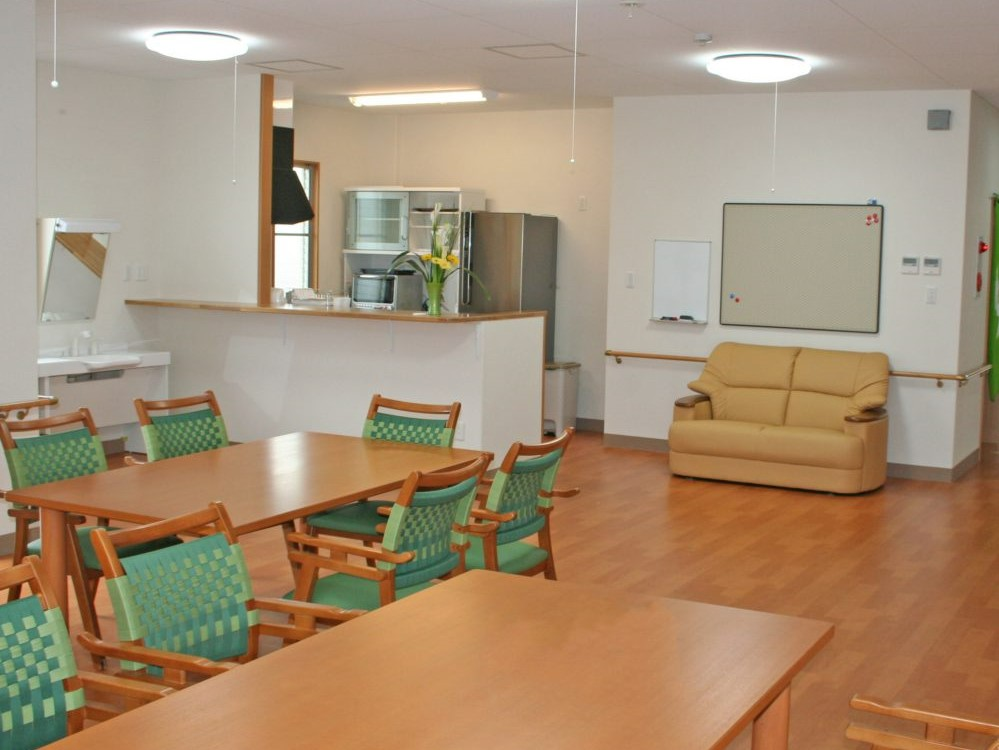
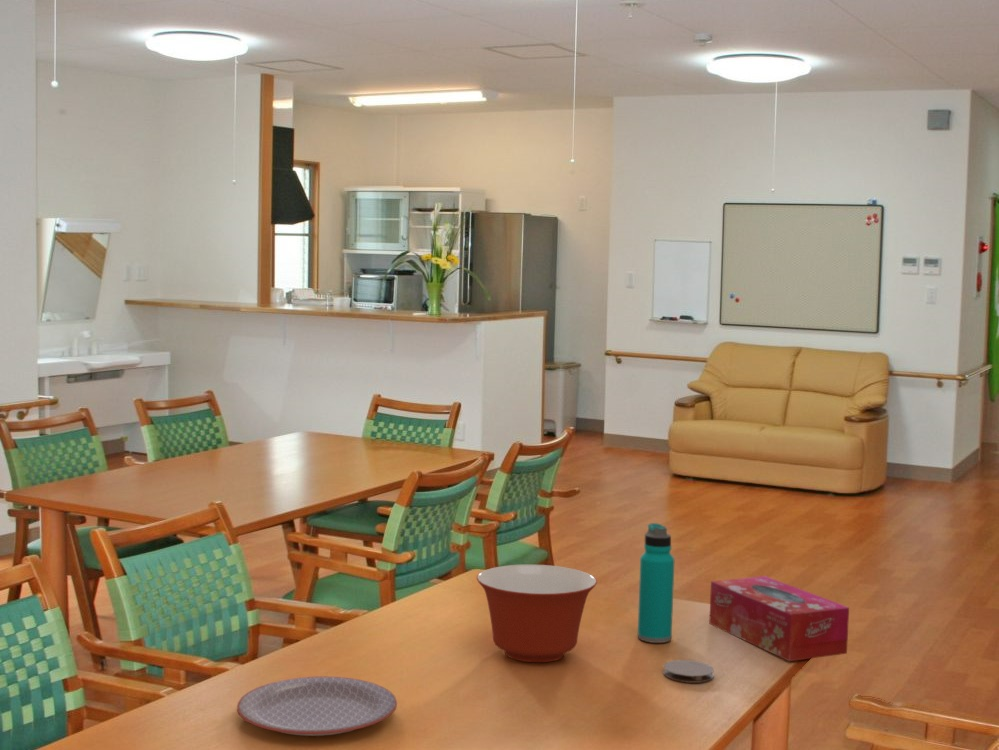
+ coaster [663,659,715,684]
+ mixing bowl [476,564,598,663]
+ plate [236,675,398,737]
+ water bottle [637,522,675,644]
+ tissue box [708,575,850,662]
